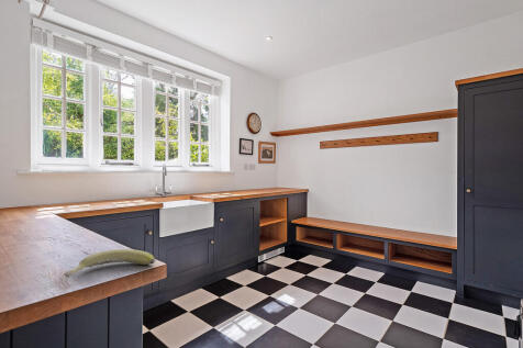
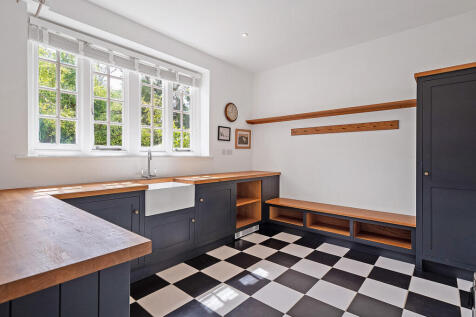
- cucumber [63,248,156,279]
